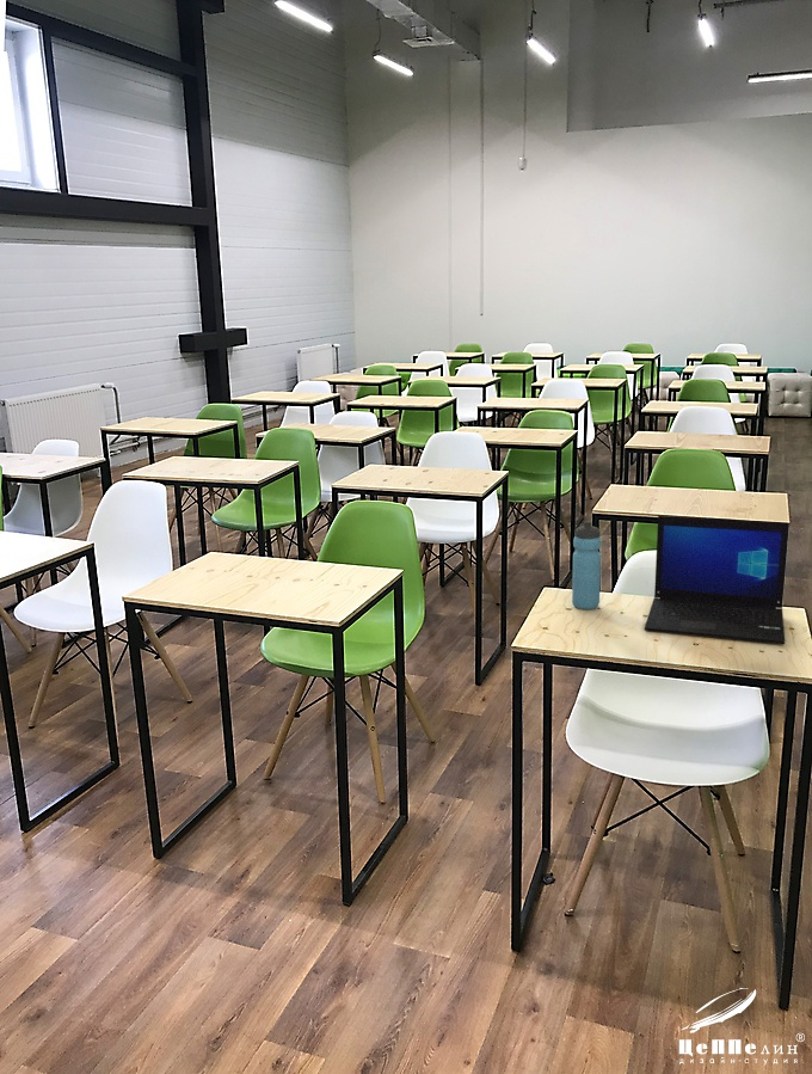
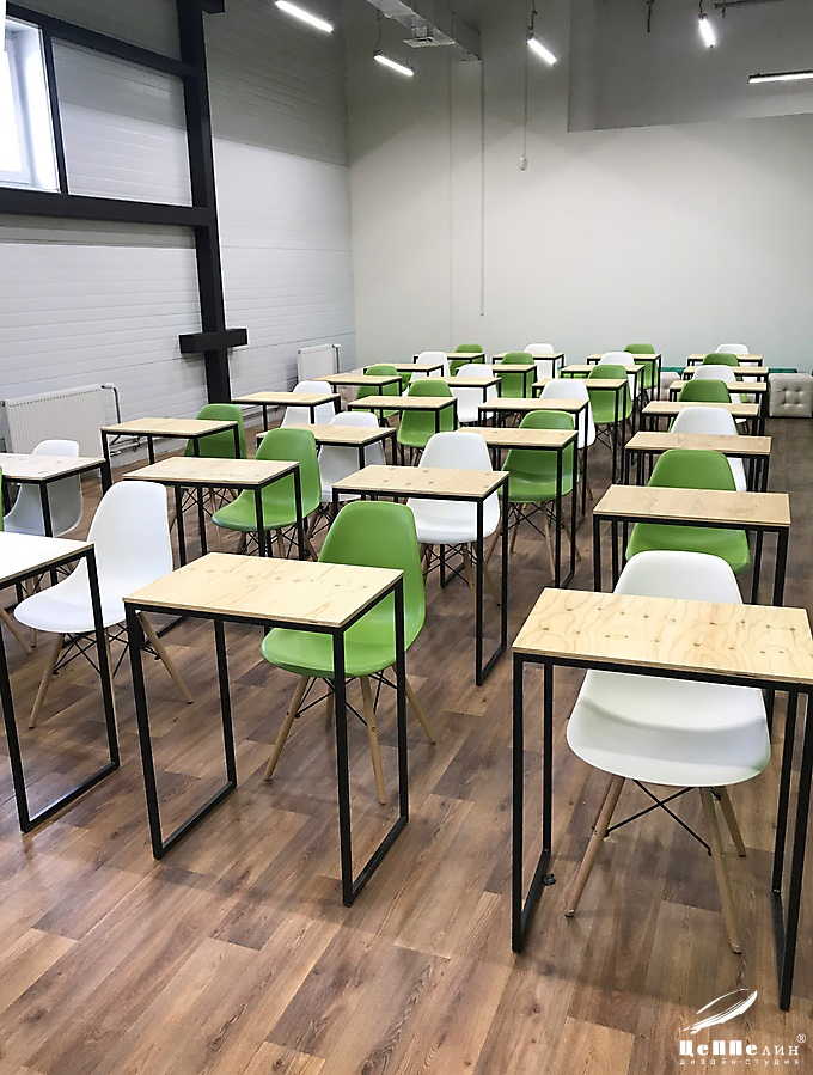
- water bottle [571,520,602,610]
- laptop [644,515,791,645]
